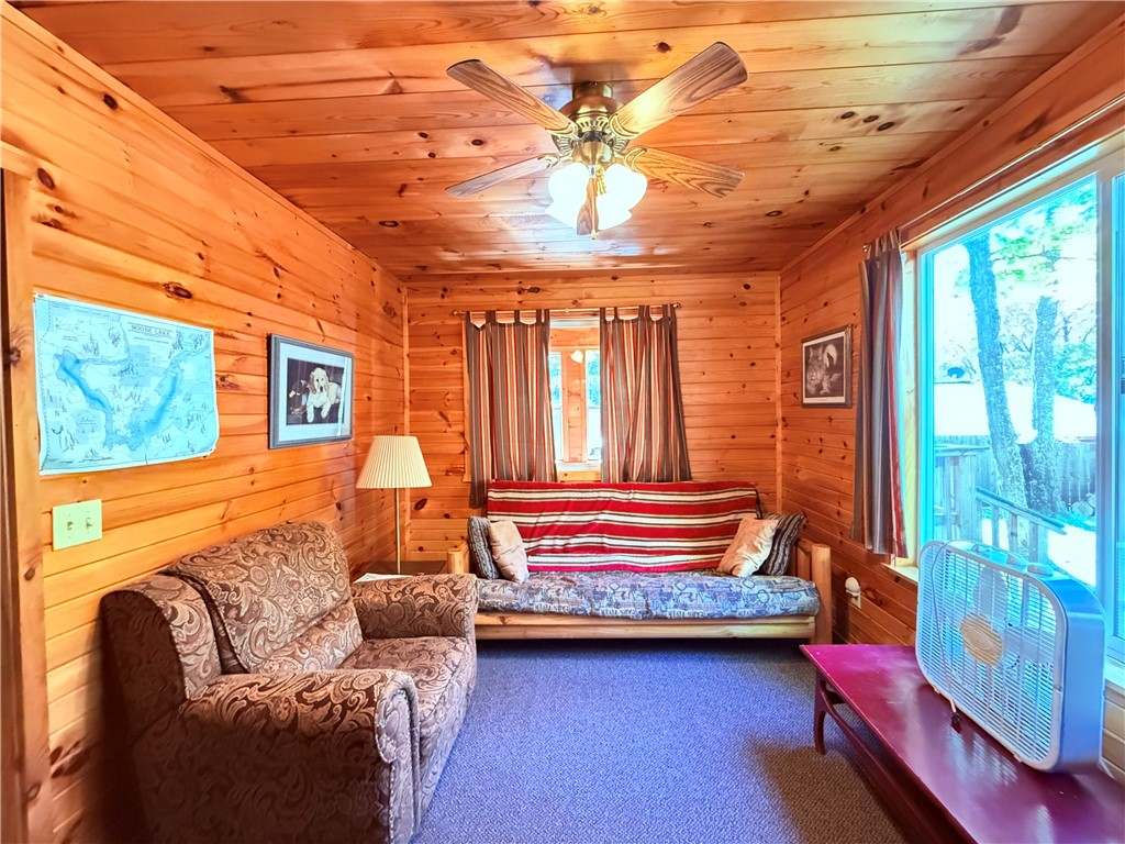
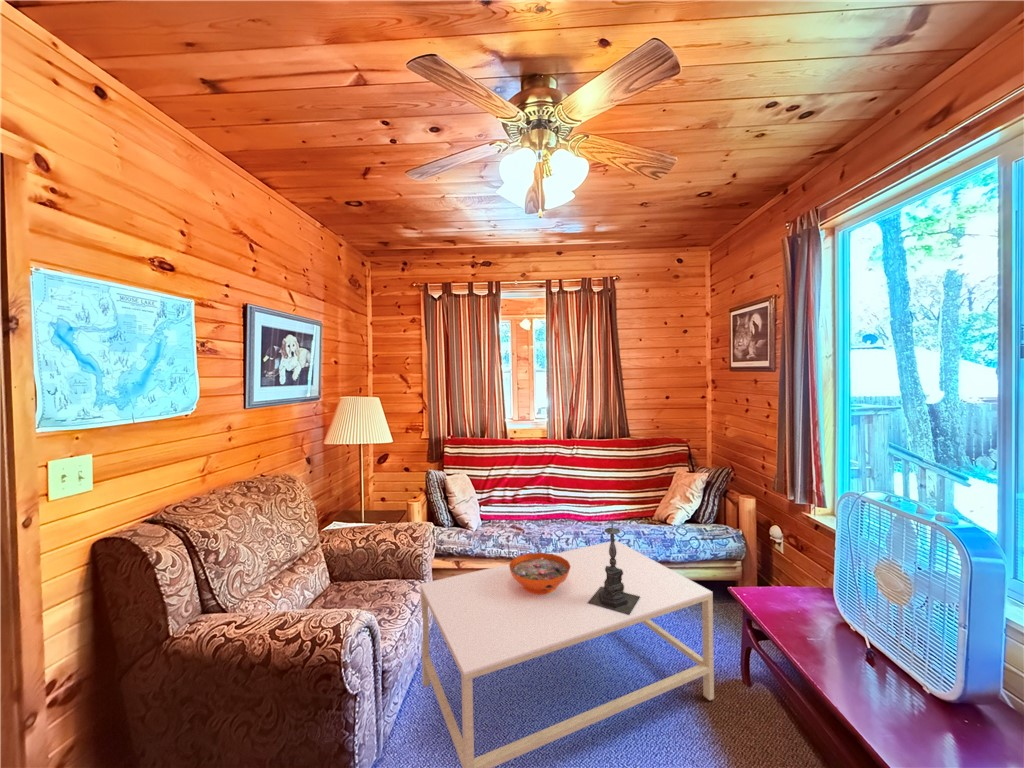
+ decorative bowl [509,552,571,594]
+ coffee table [419,539,715,768]
+ candle holder [588,522,641,615]
